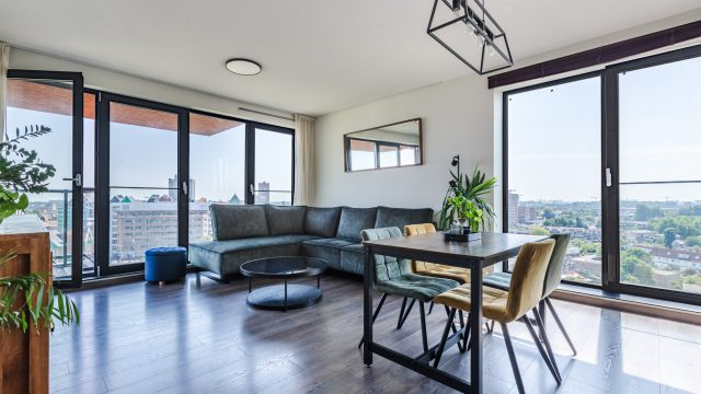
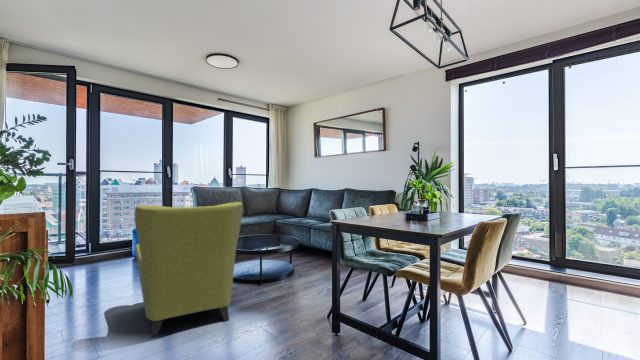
+ armchair [134,201,244,339]
